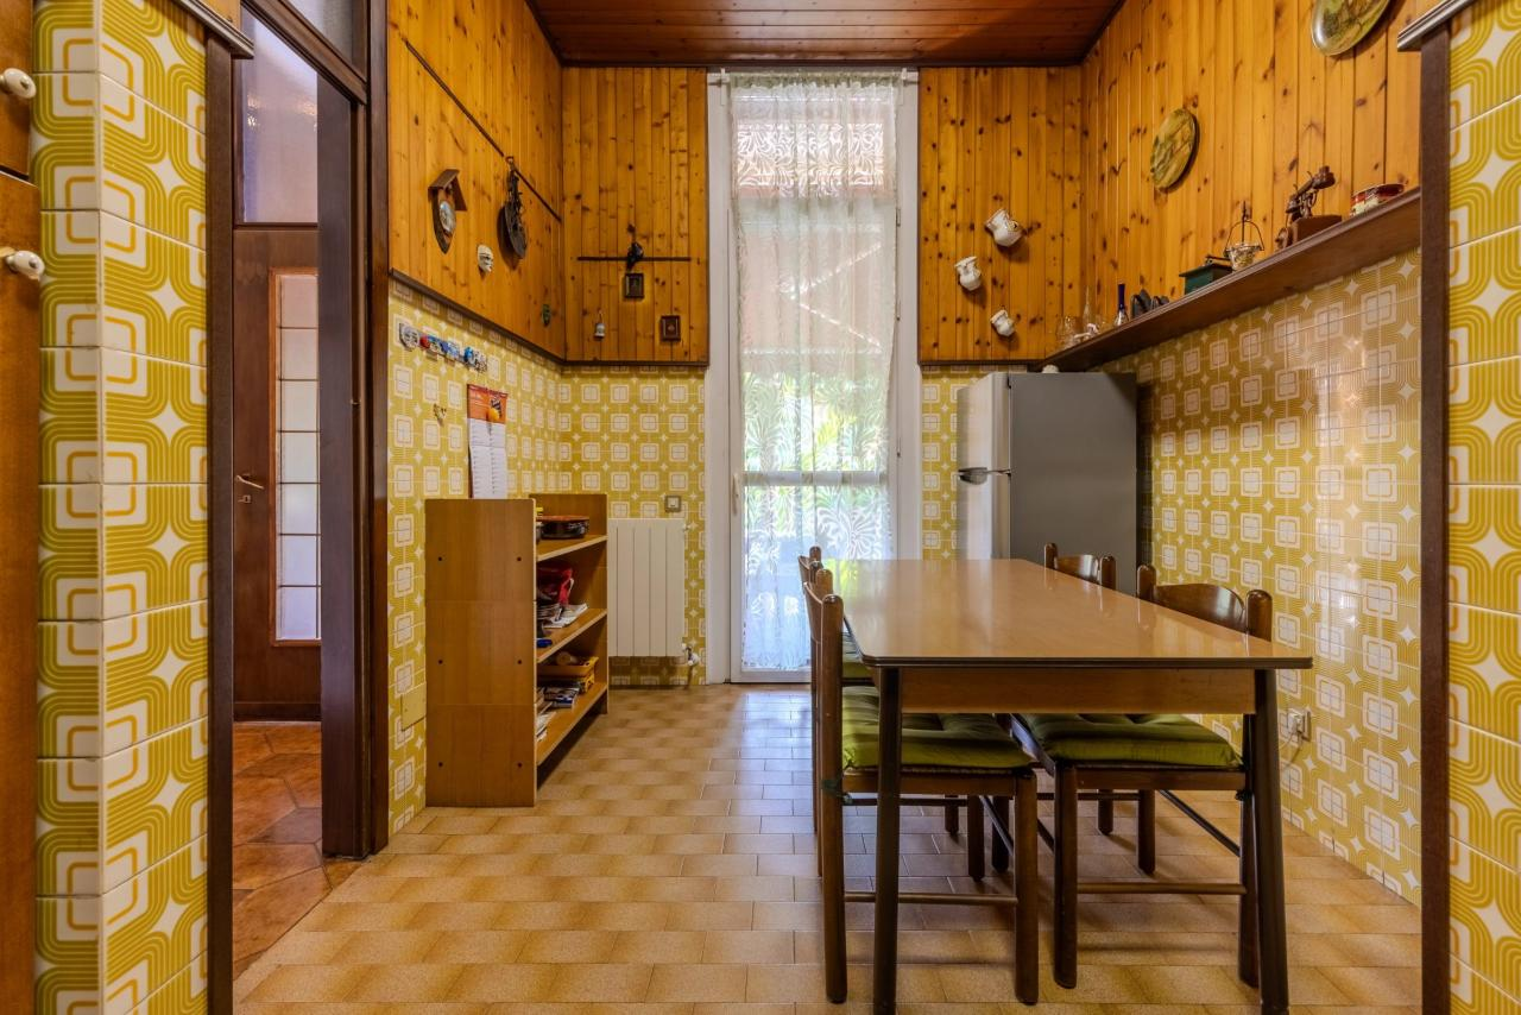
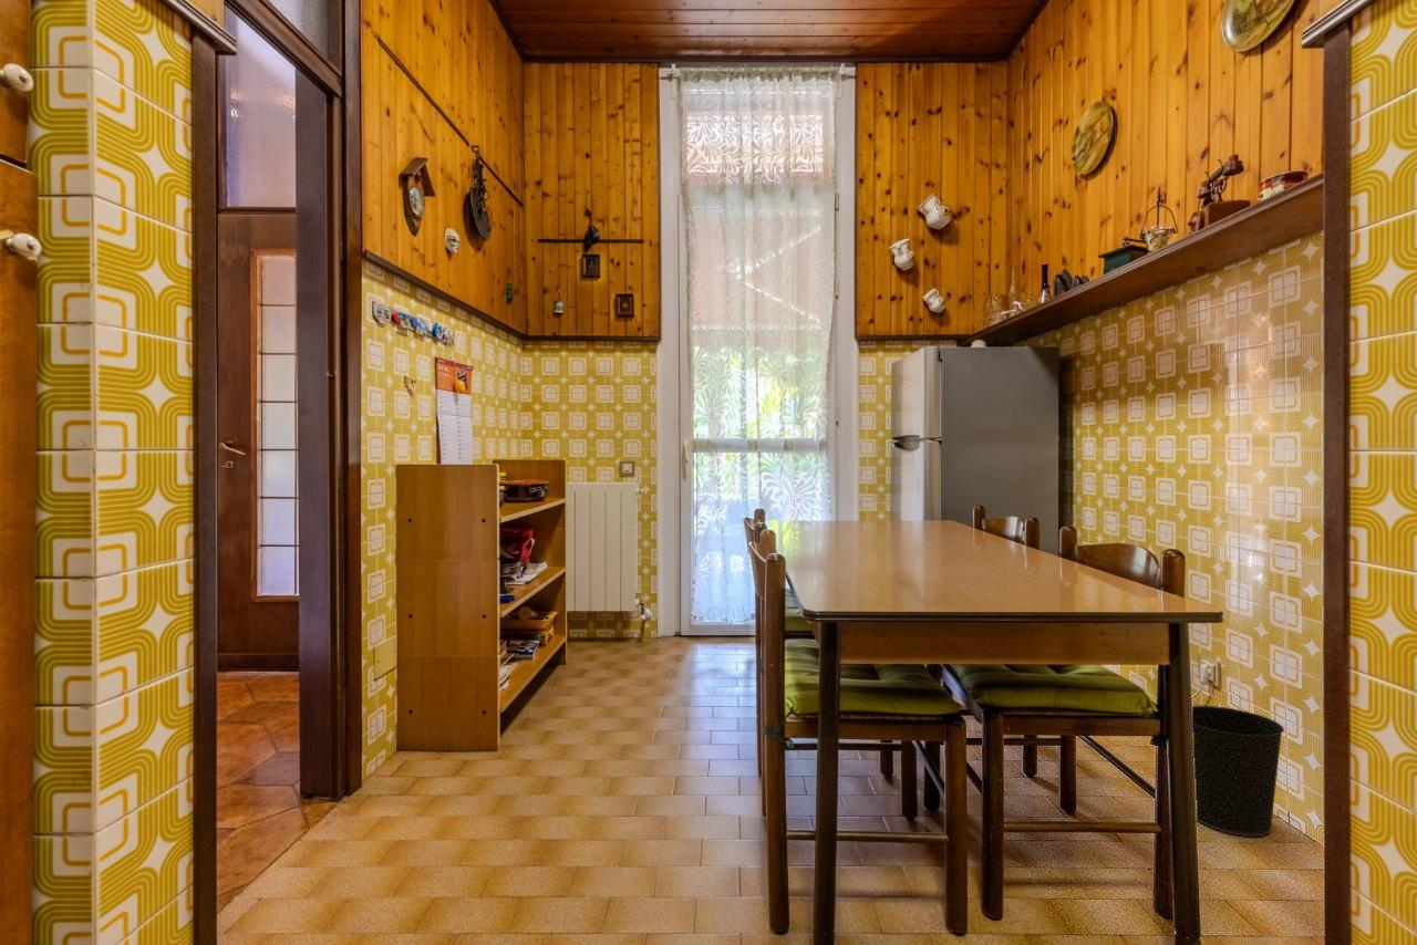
+ wastebasket [1191,705,1285,838]
